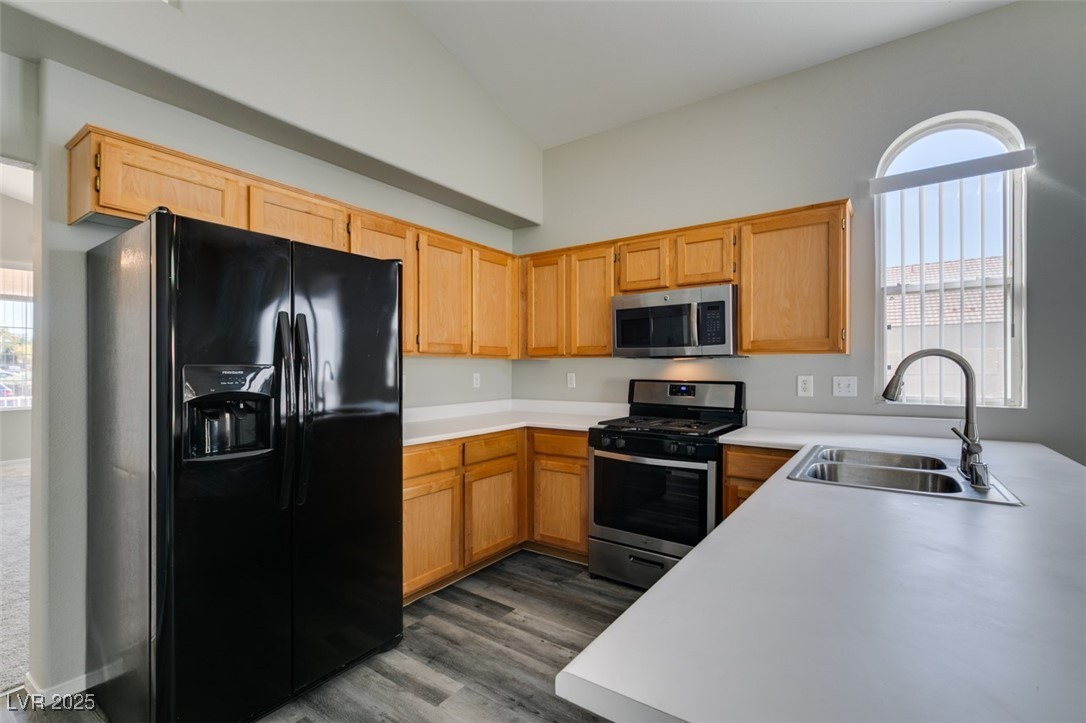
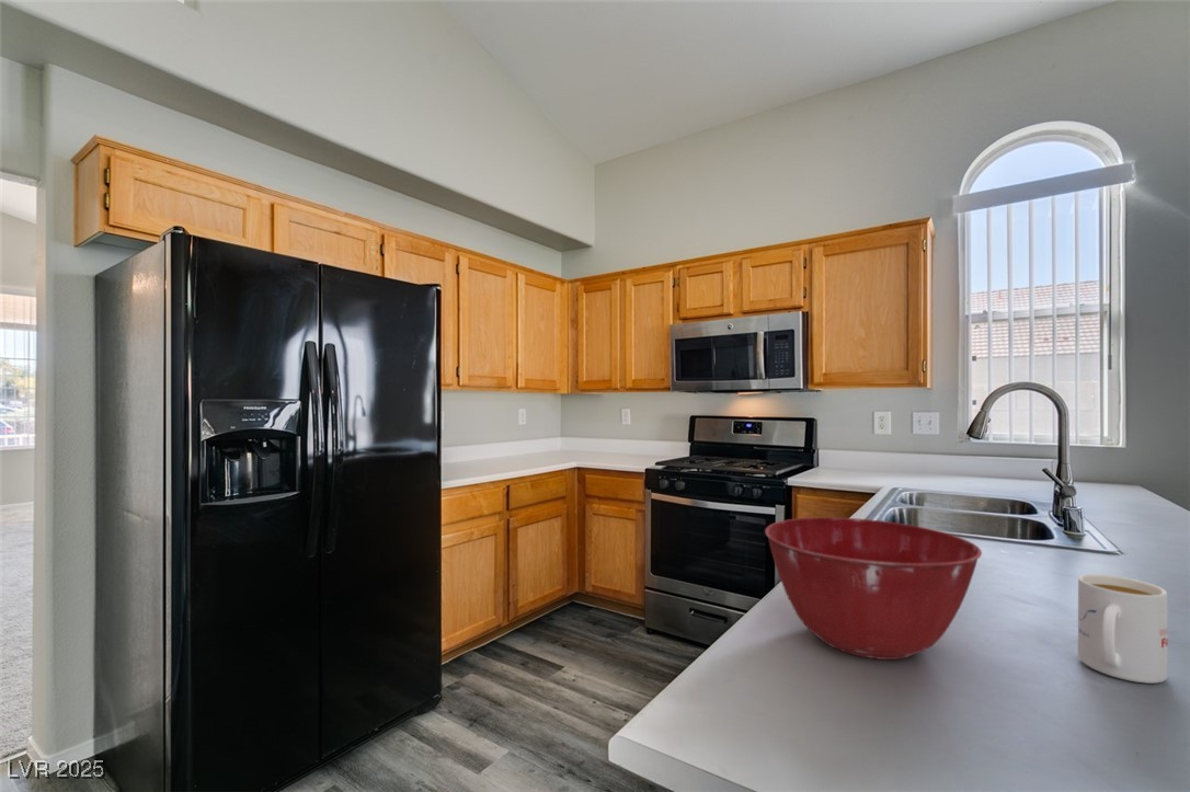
+ mug [1077,573,1169,685]
+ mixing bowl [764,516,983,661]
